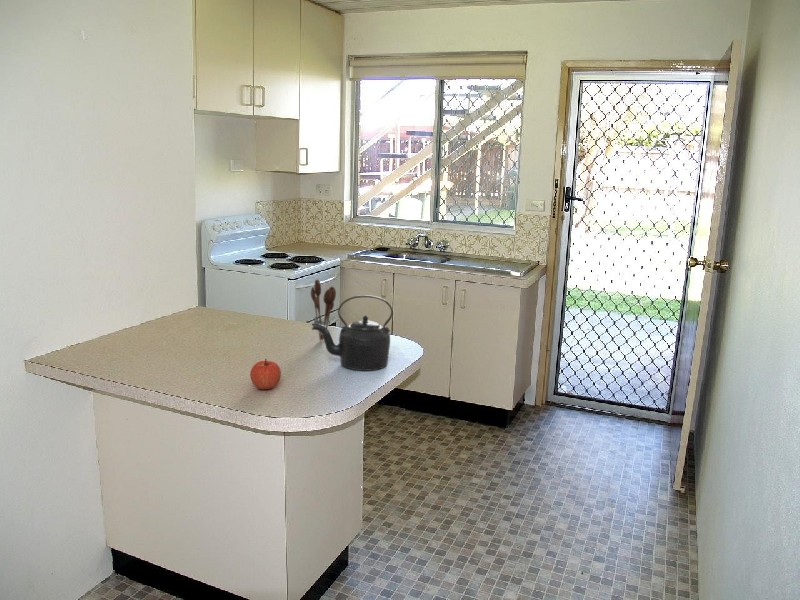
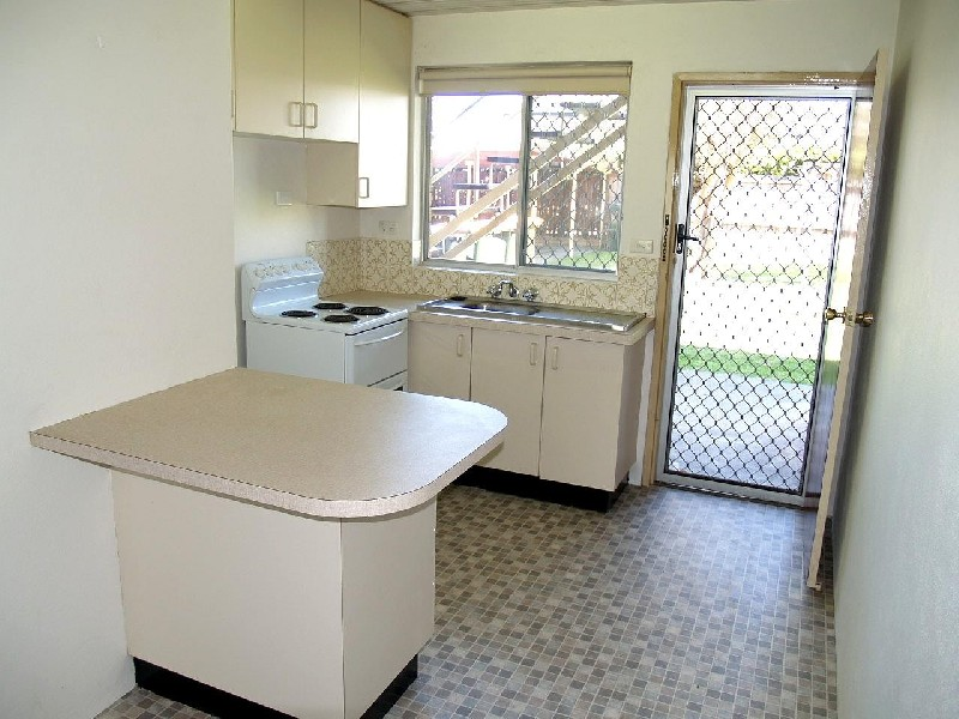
- apple [249,358,282,390]
- utensil holder [310,279,337,342]
- kettle [311,294,394,372]
